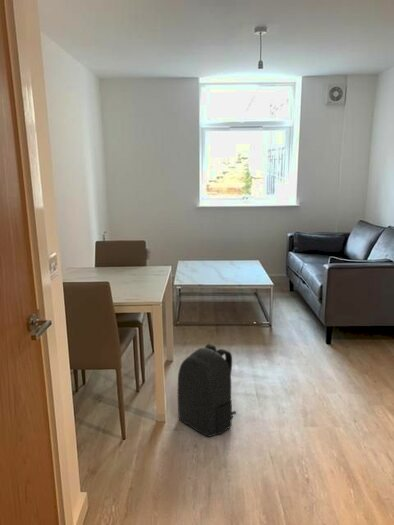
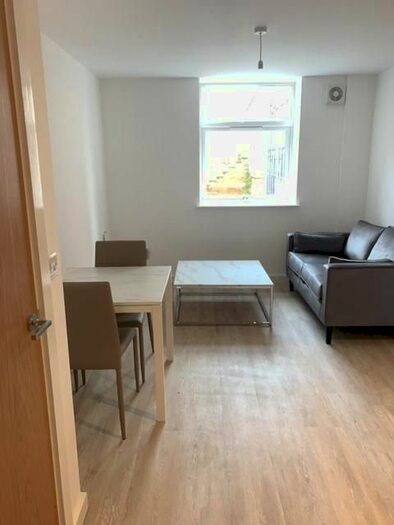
- backpack [177,343,237,438]
